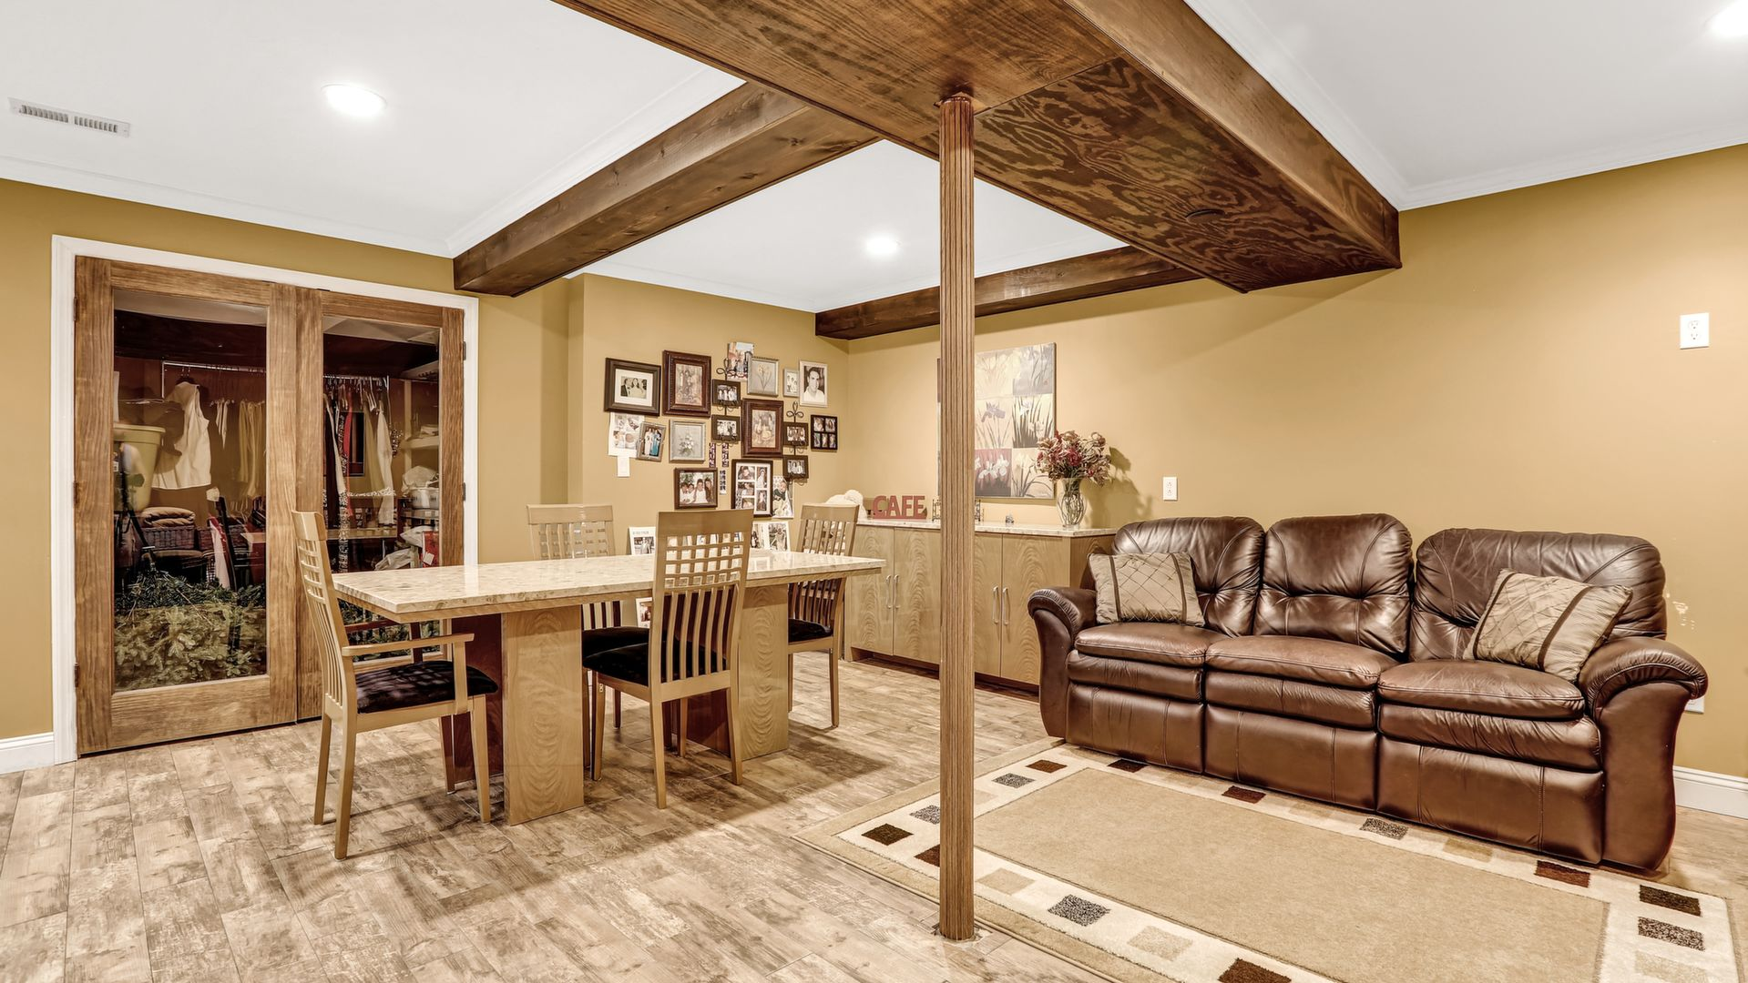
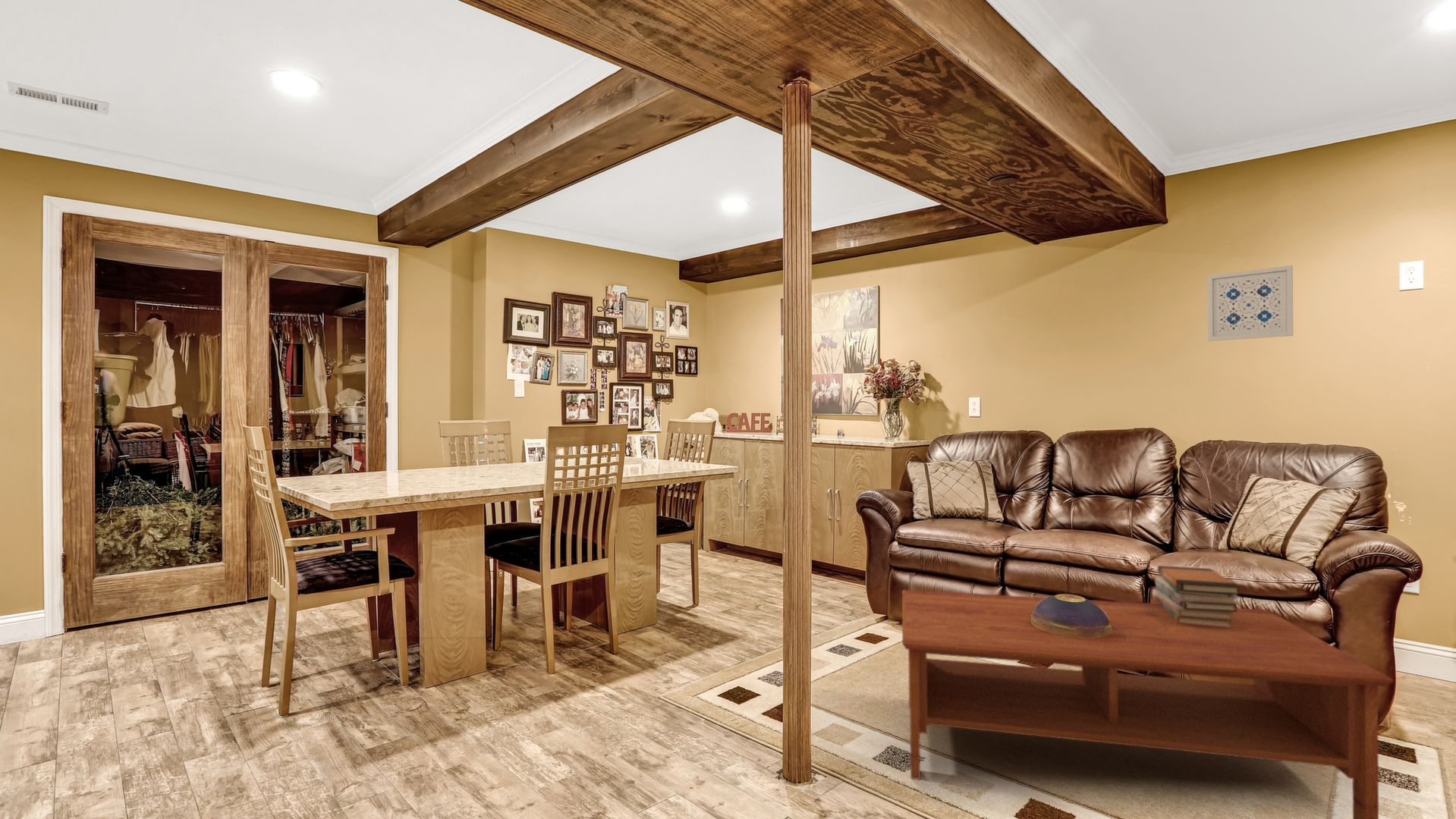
+ book stack [1155,565,1242,629]
+ coffee table [901,589,1395,819]
+ wall art [1207,265,1294,342]
+ decorative bowl [1030,594,1112,638]
